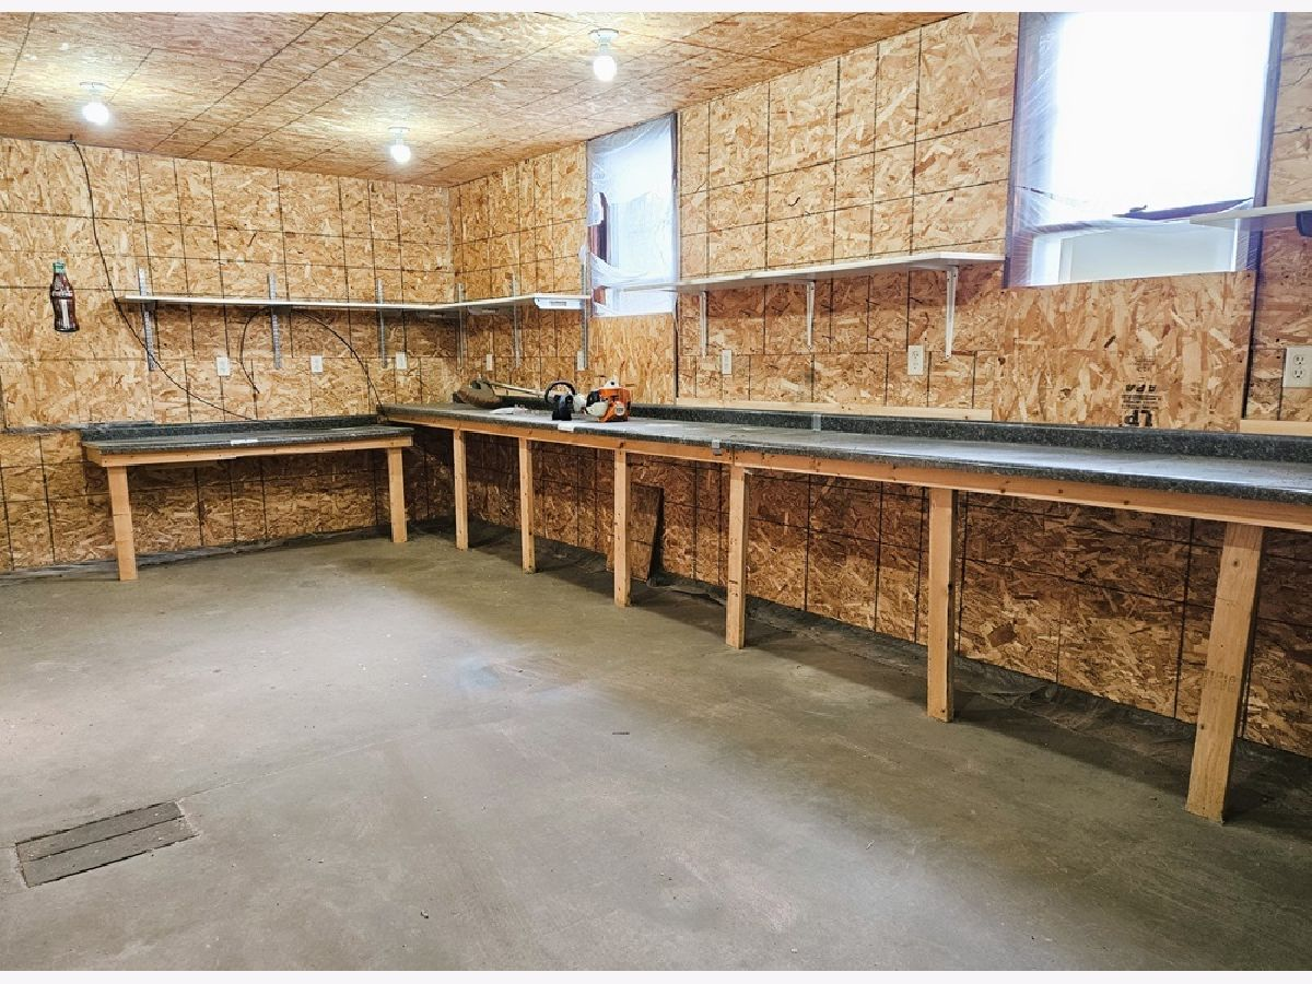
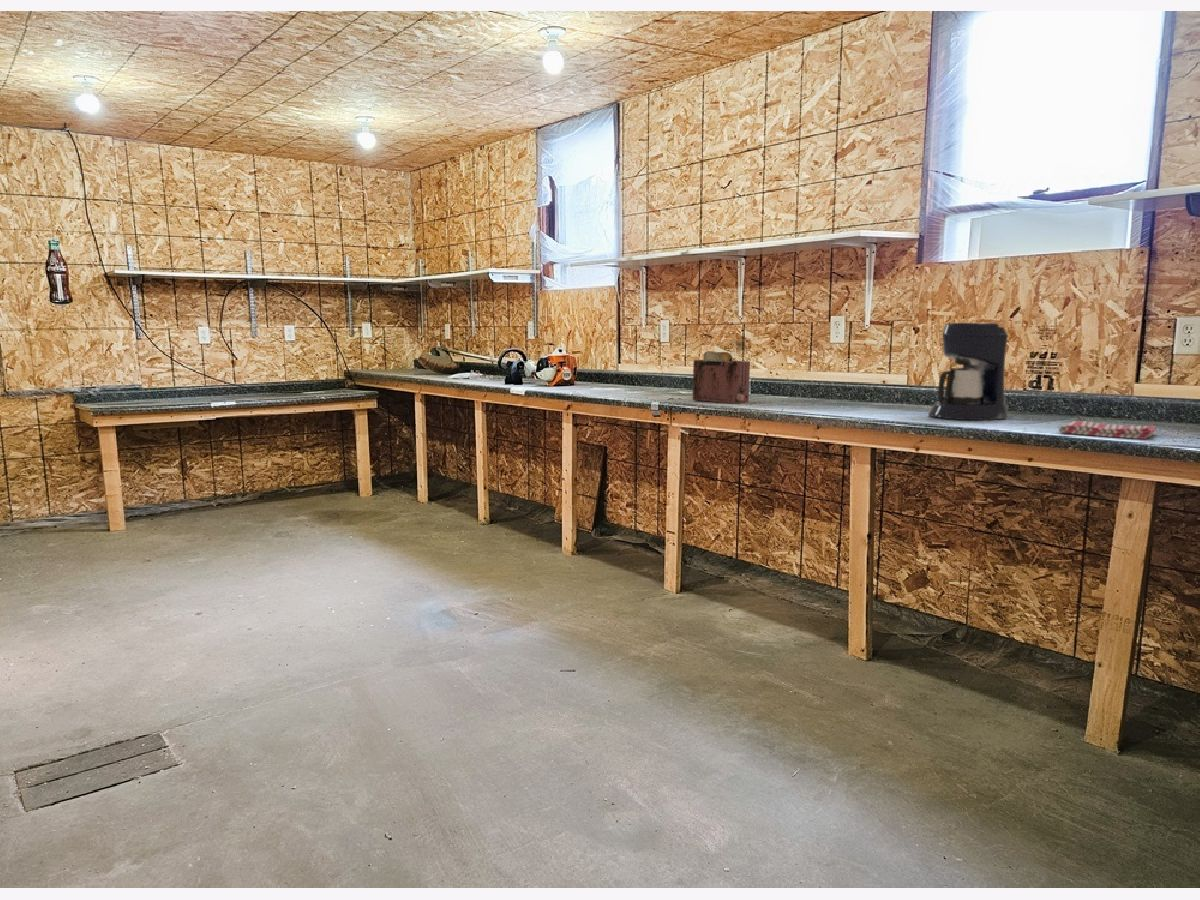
+ coffee maker [927,322,1010,421]
+ toaster [692,350,751,404]
+ dish towel [1057,420,1157,440]
